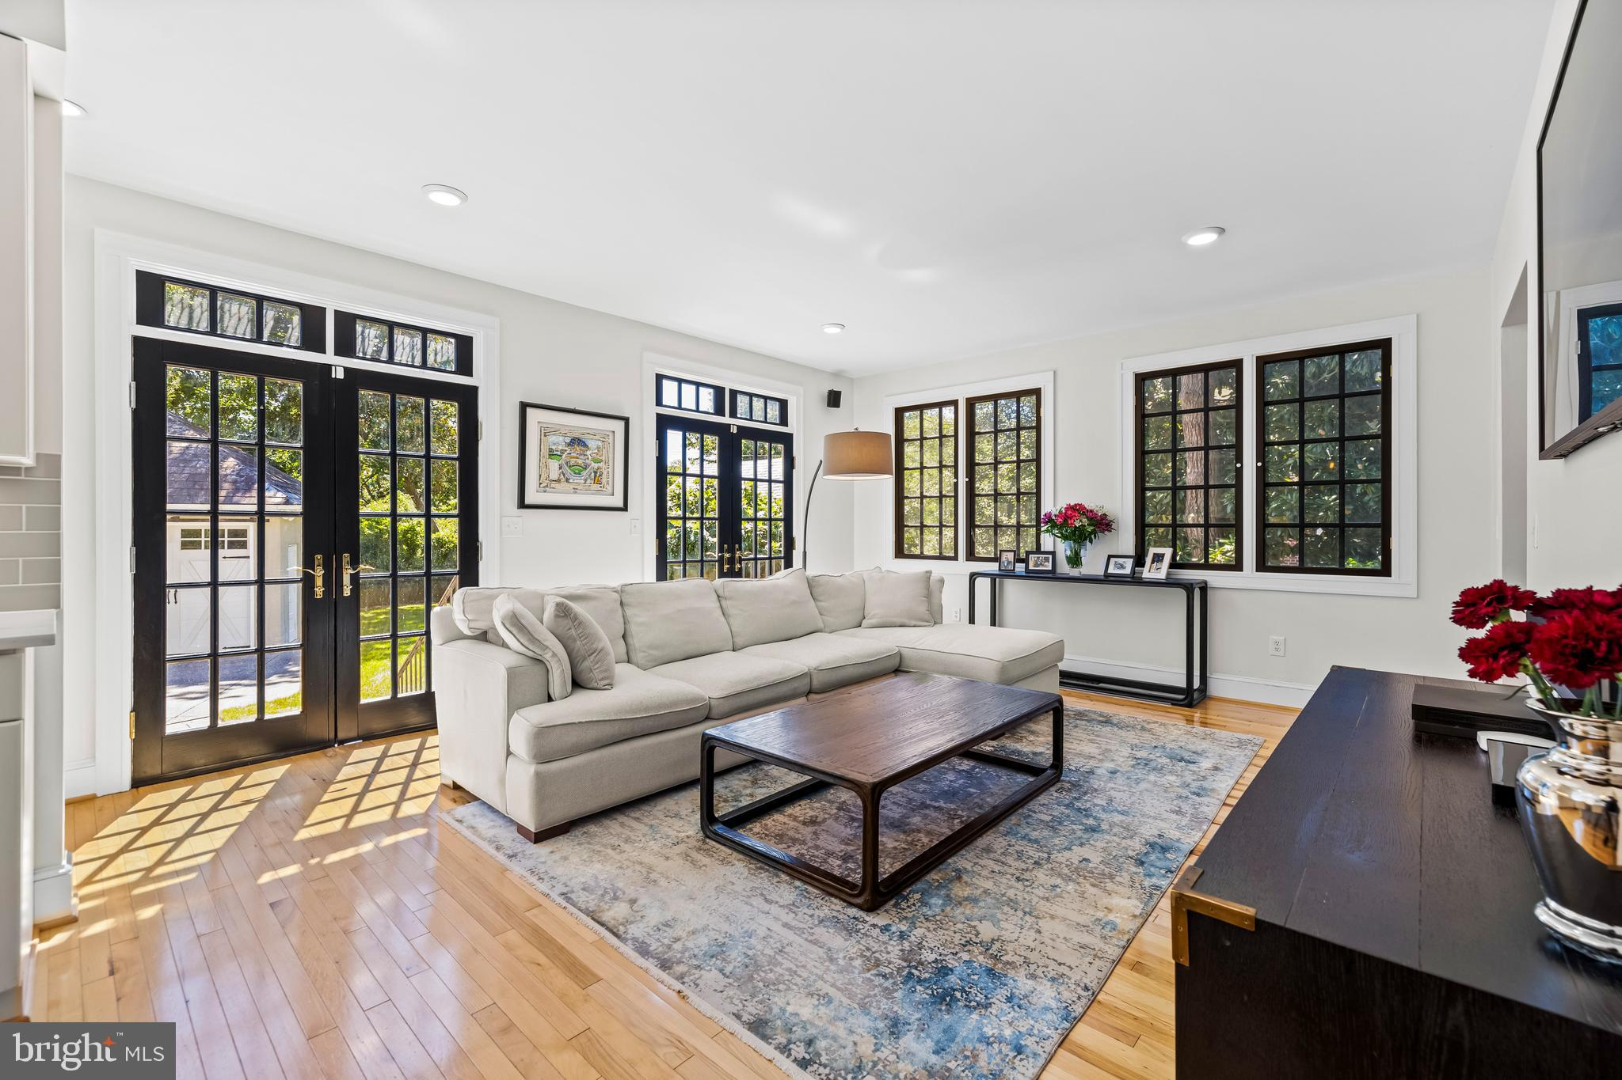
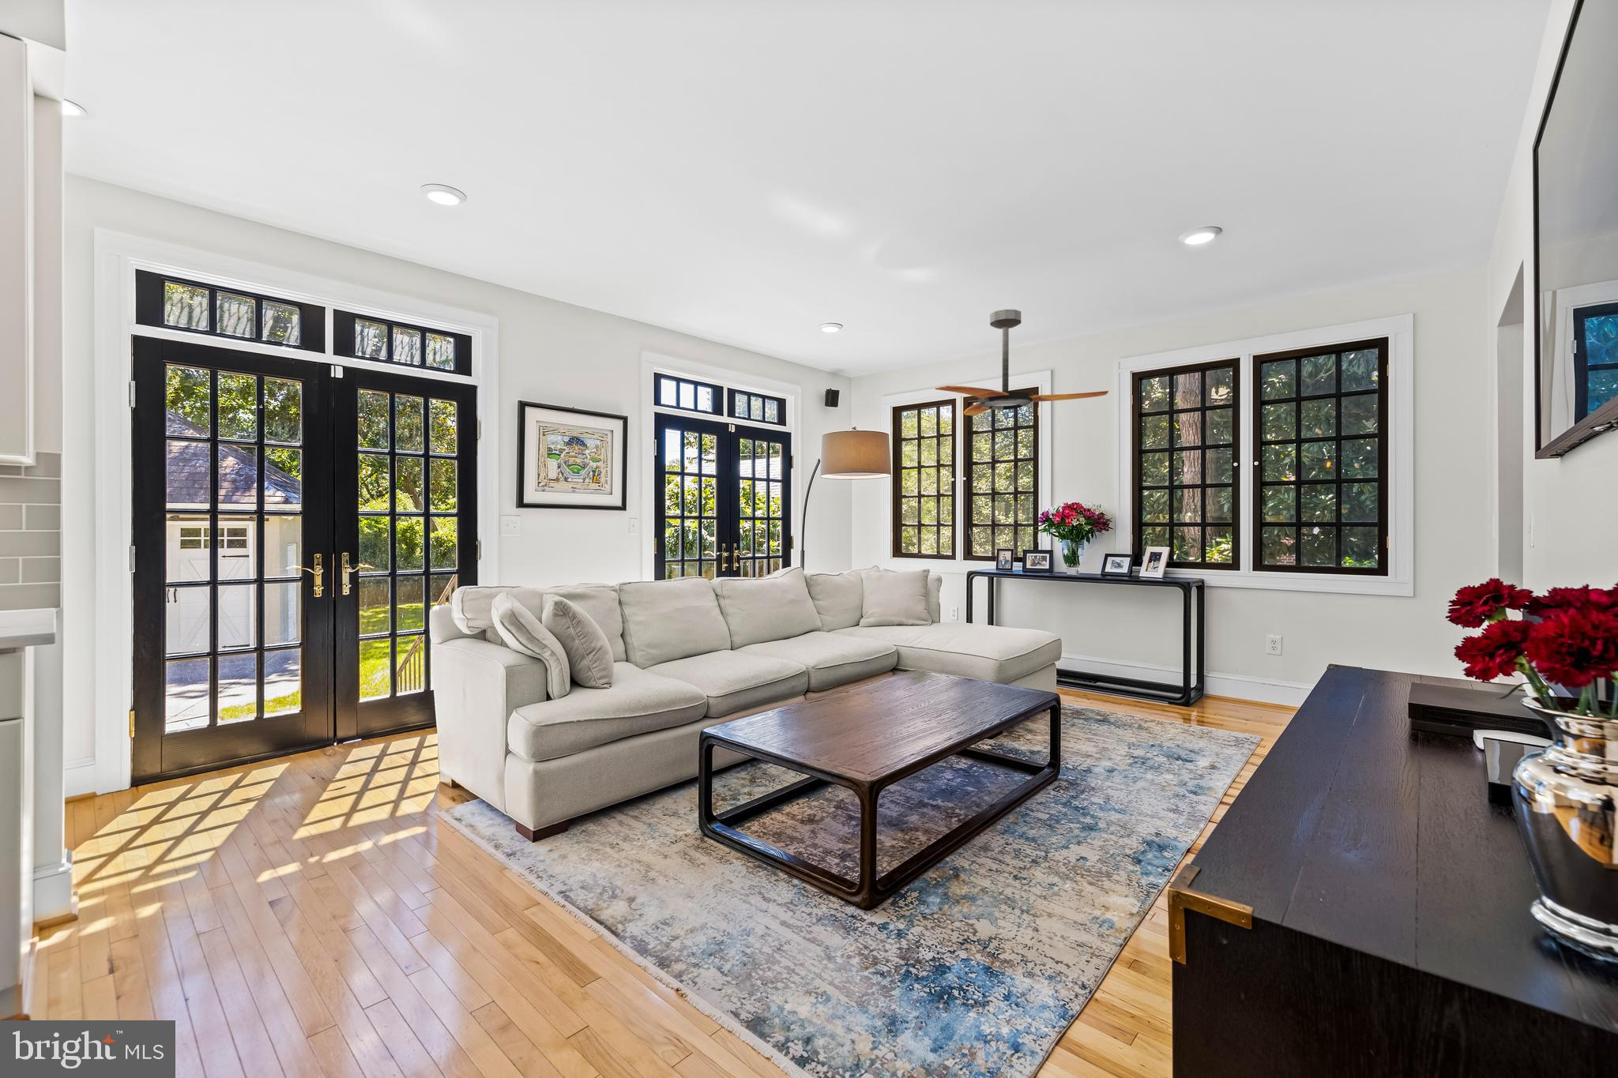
+ ceiling fan [935,309,1109,416]
